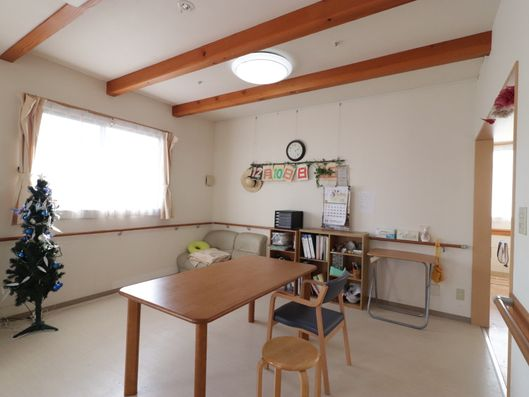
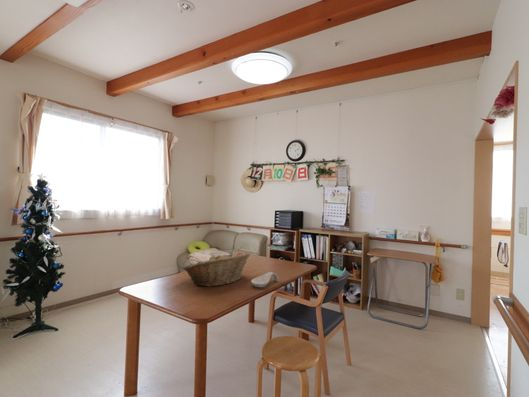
+ spoon rest [250,271,280,289]
+ fruit basket [182,251,252,287]
